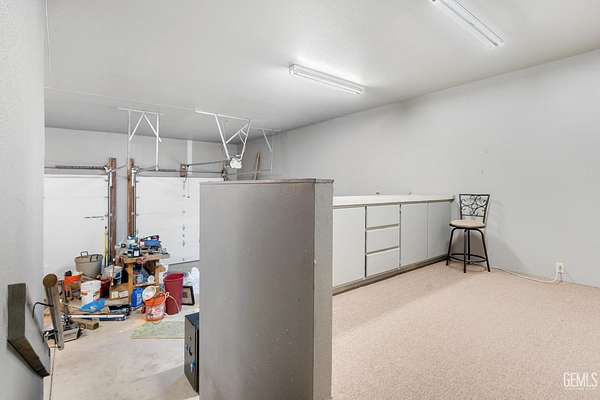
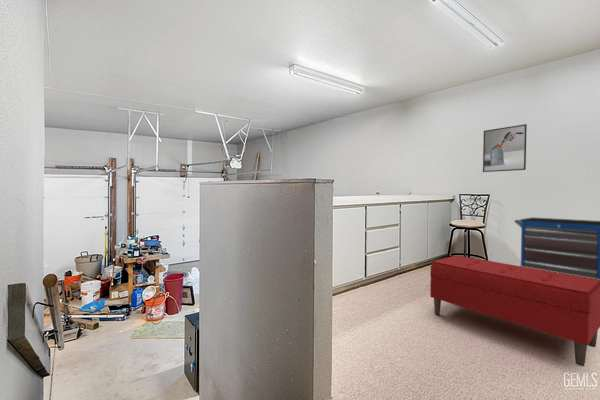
+ storage cabinet [513,216,600,280]
+ bench [429,255,600,367]
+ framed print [482,123,528,173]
